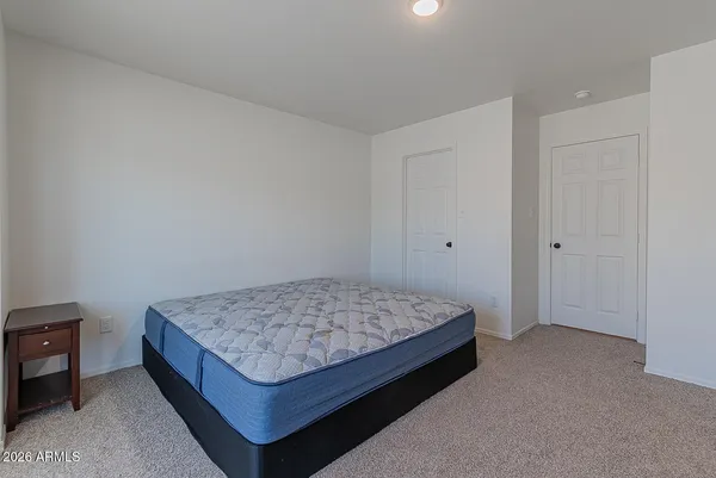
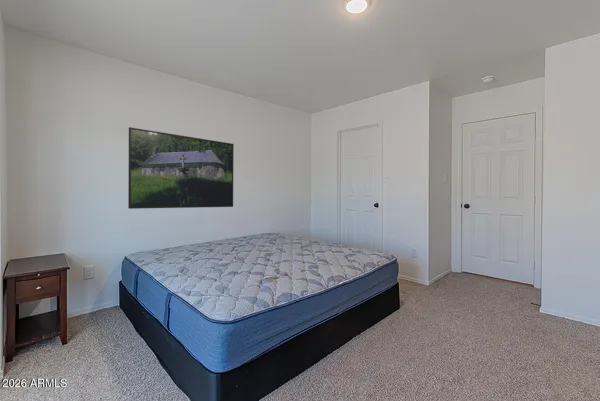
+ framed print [127,126,235,210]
